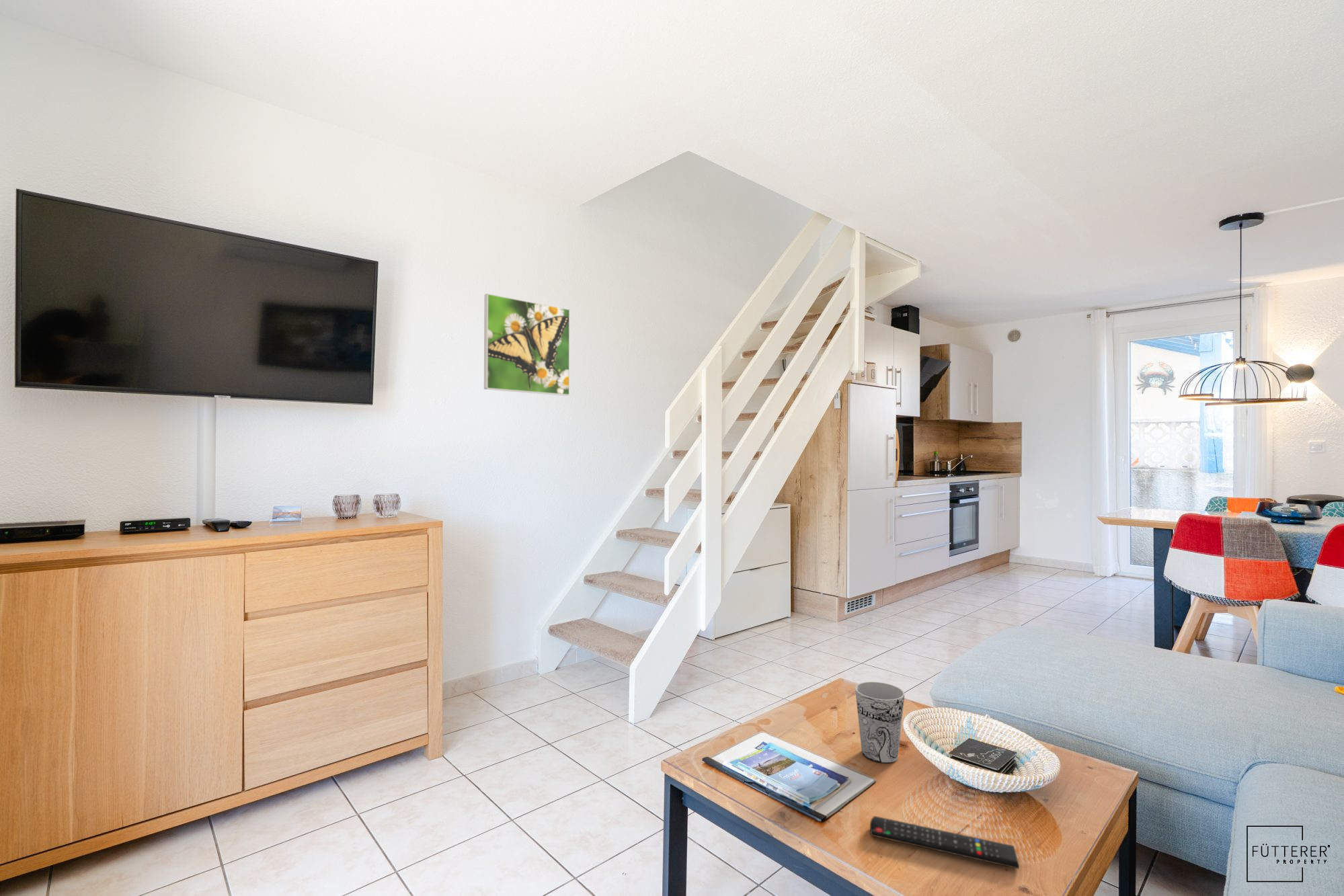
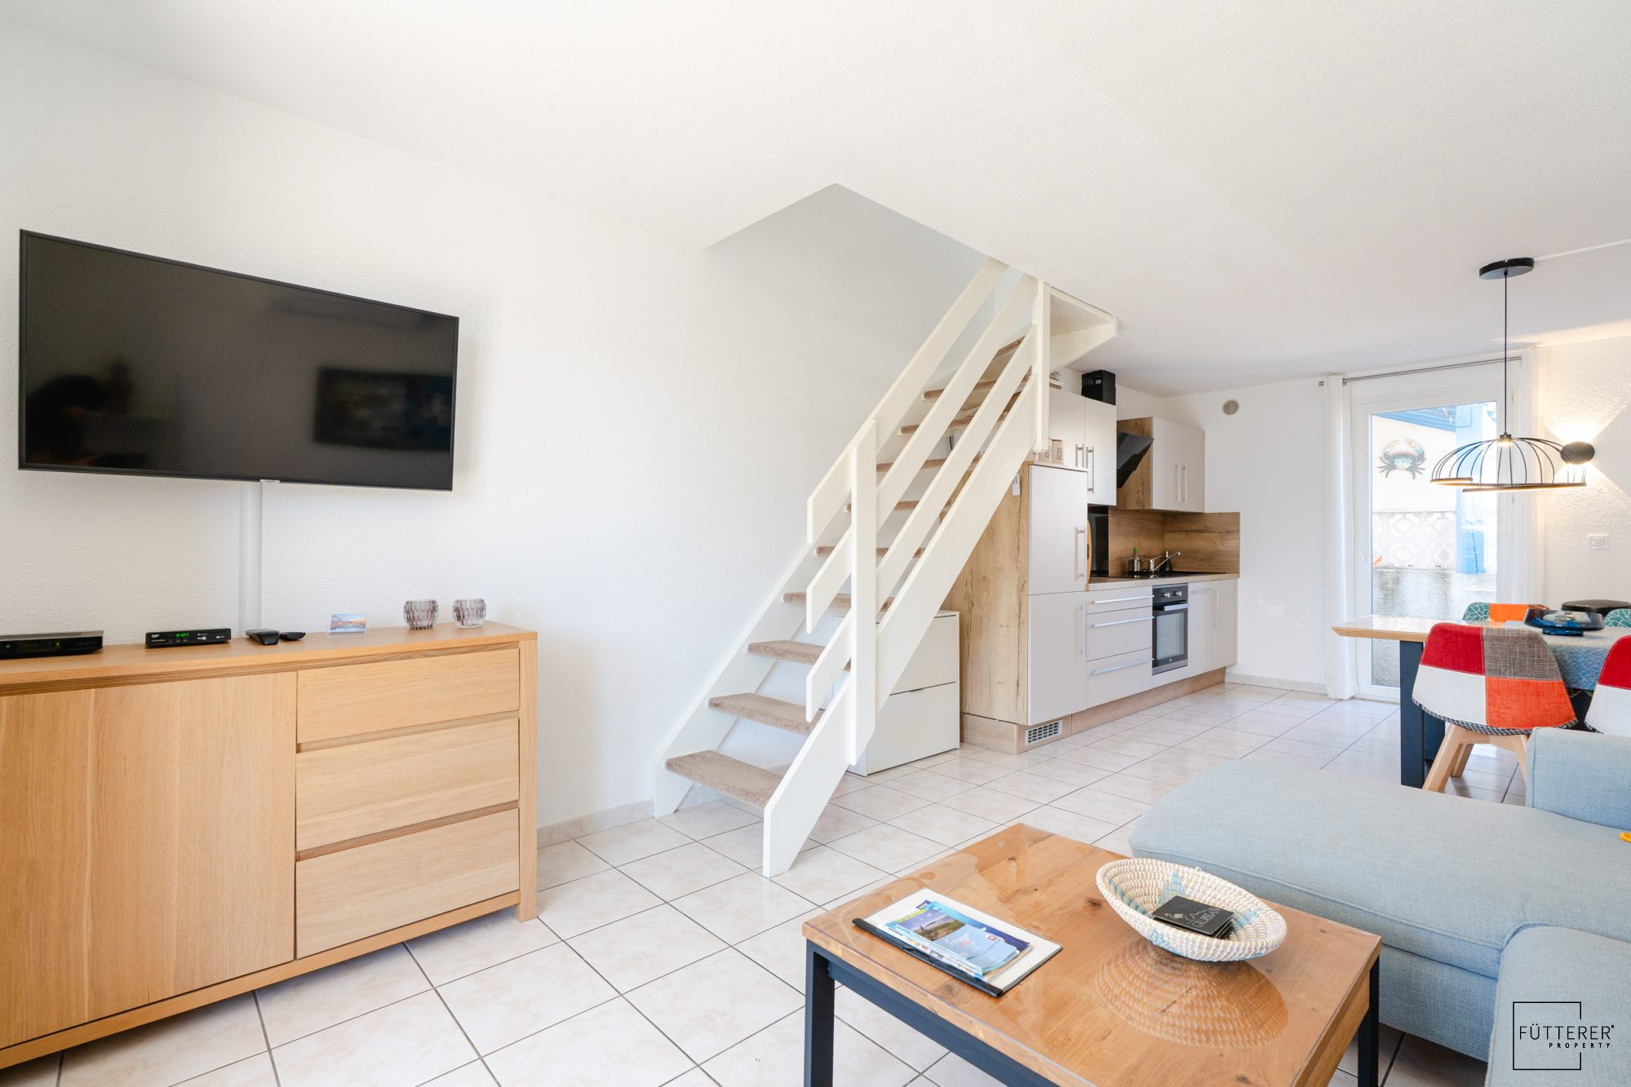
- remote control [869,815,1020,870]
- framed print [483,293,571,397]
- cup [855,681,905,764]
